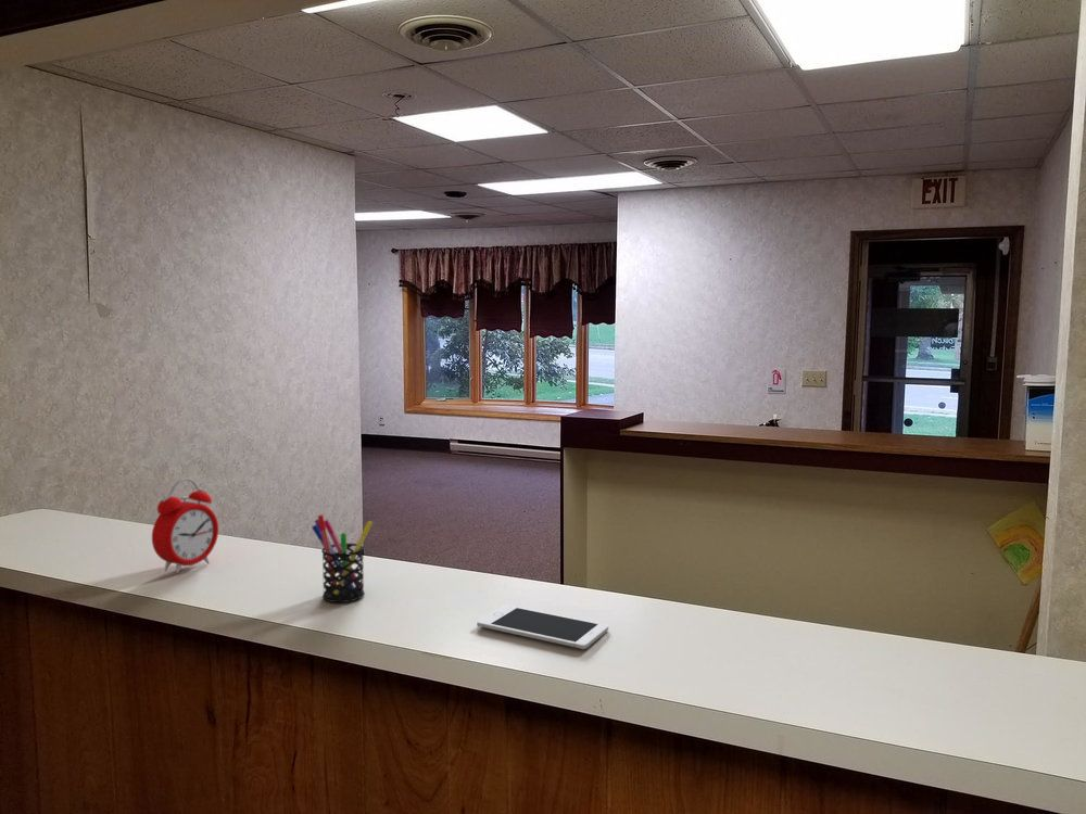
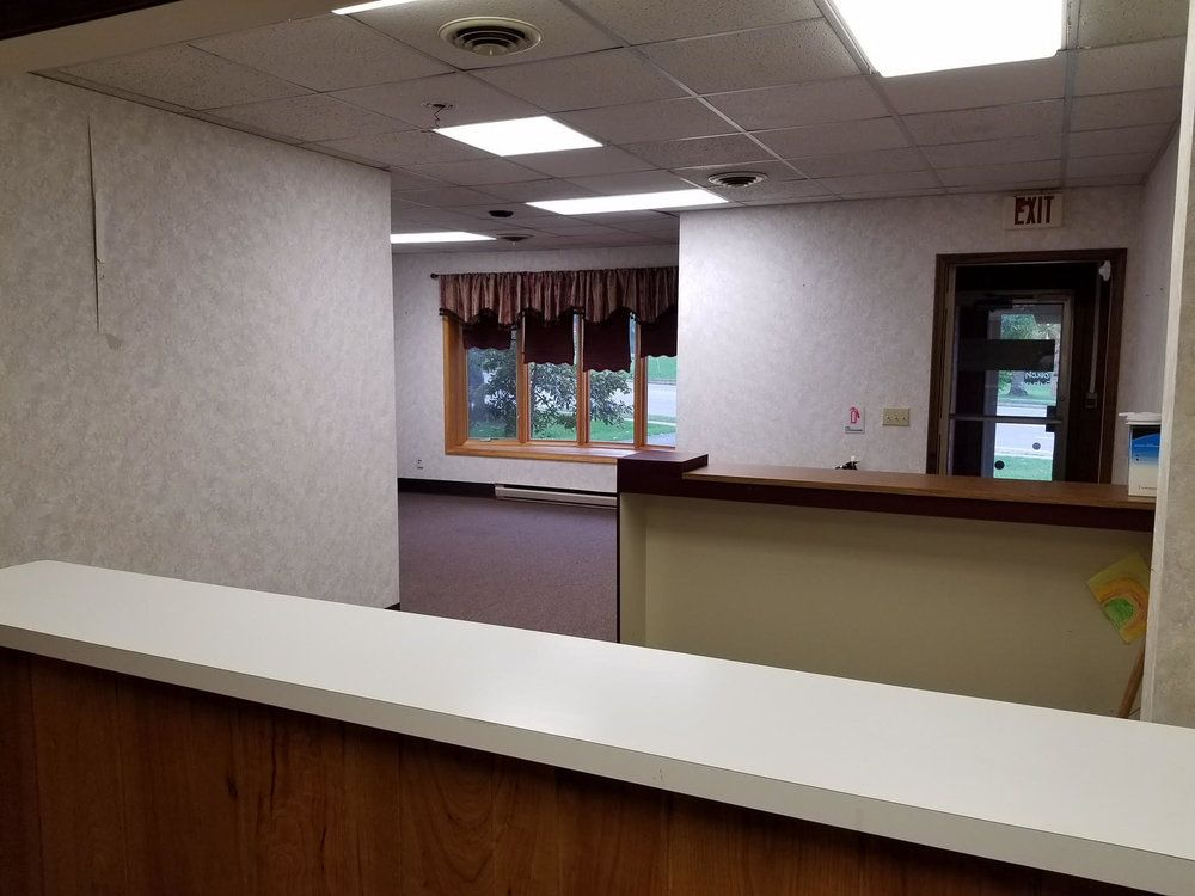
- pen holder [311,513,374,603]
- cell phone [476,605,609,650]
- alarm clock [151,478,219,574]
